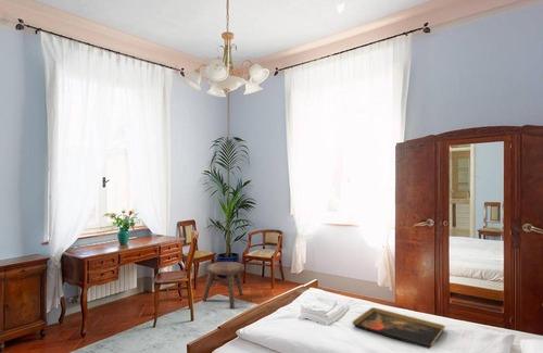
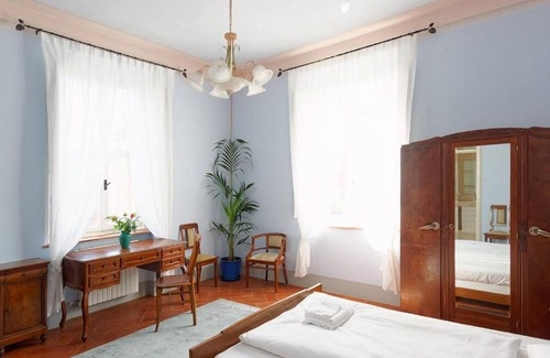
- decorative tray [351,306,446,350]
- stool [202,261,245,310]
